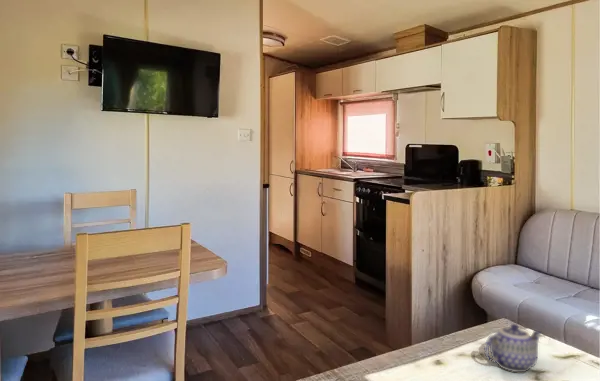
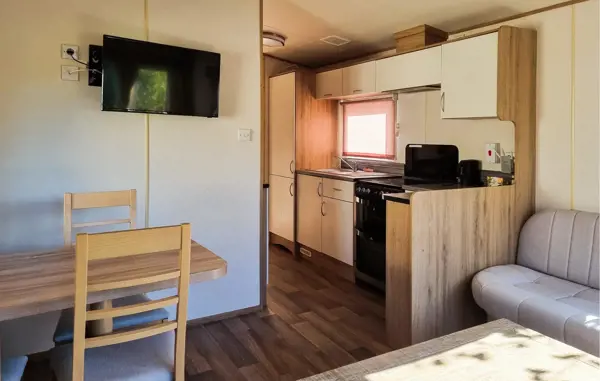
- teapot [483,323,543,373]
